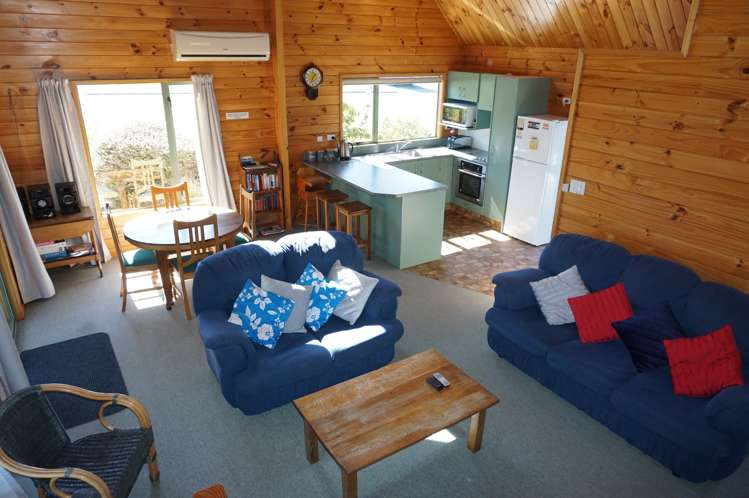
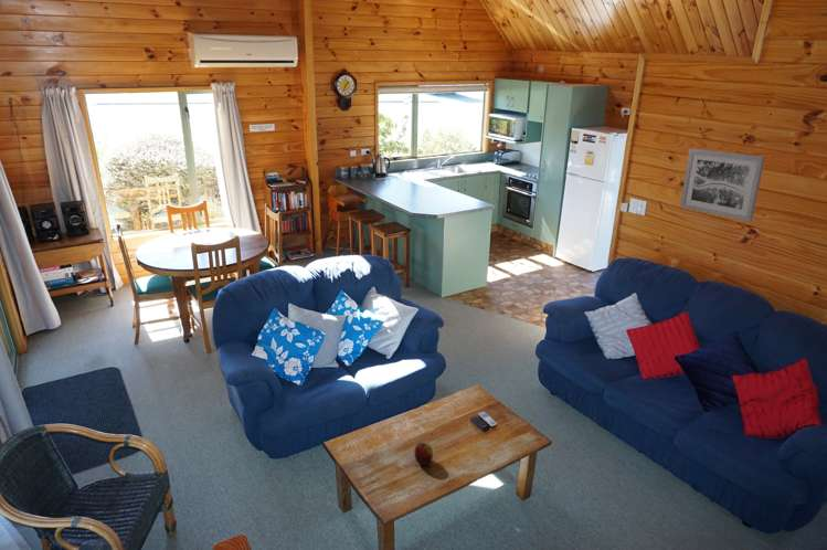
+ wall art [679,147,766,223]
+ apple [413,442,434,466]
